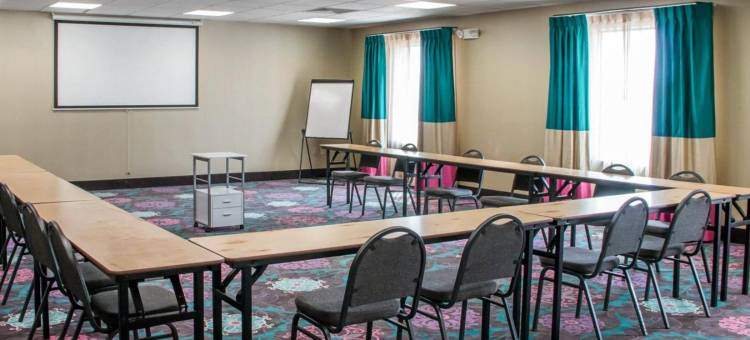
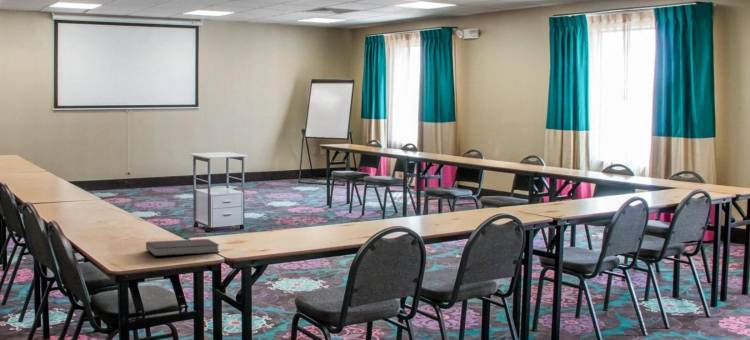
+ notebook [145,238,220,257]
